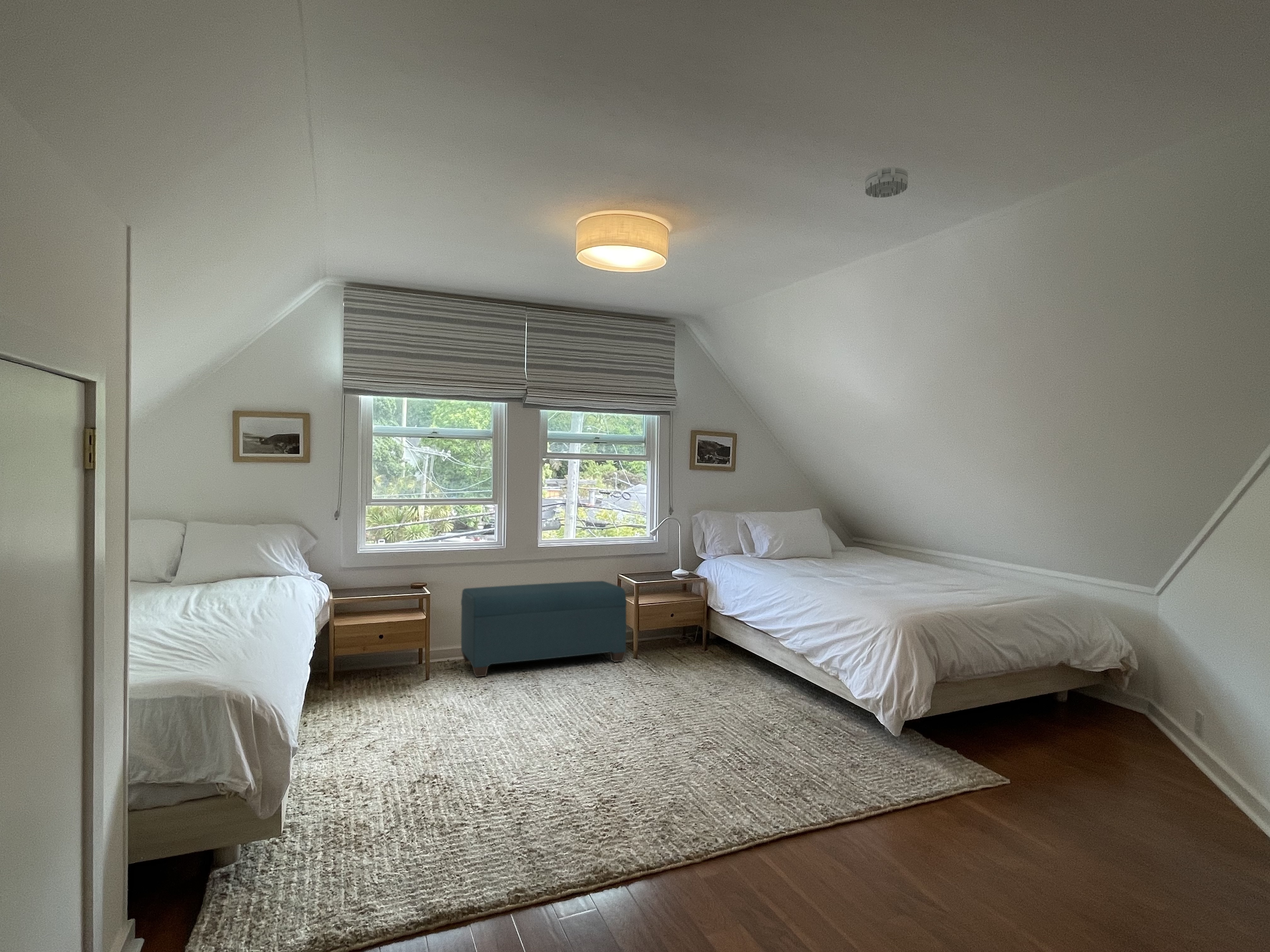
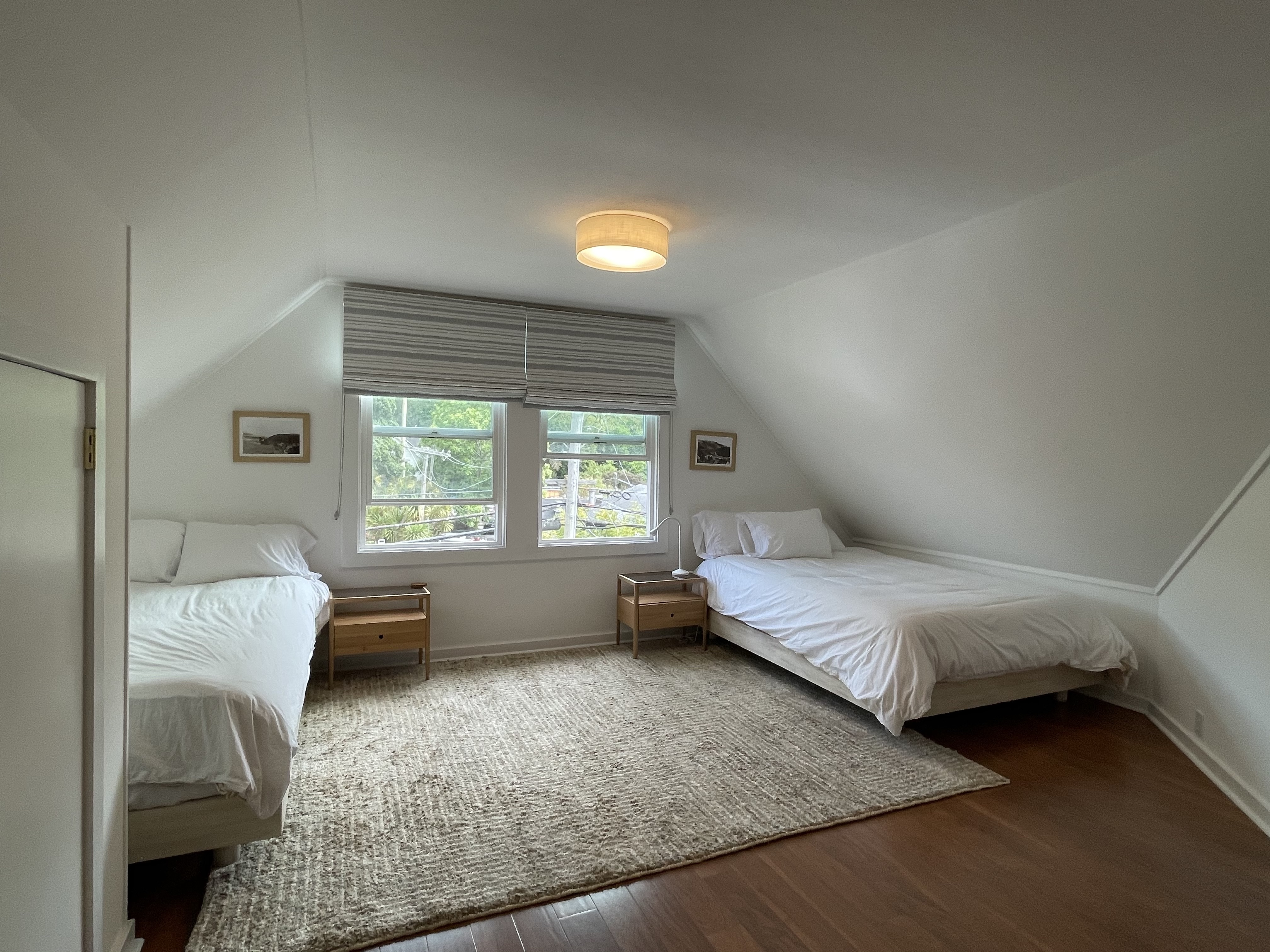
- bench [461,581,627,677]
- smoke detector [865,166,908,198]
